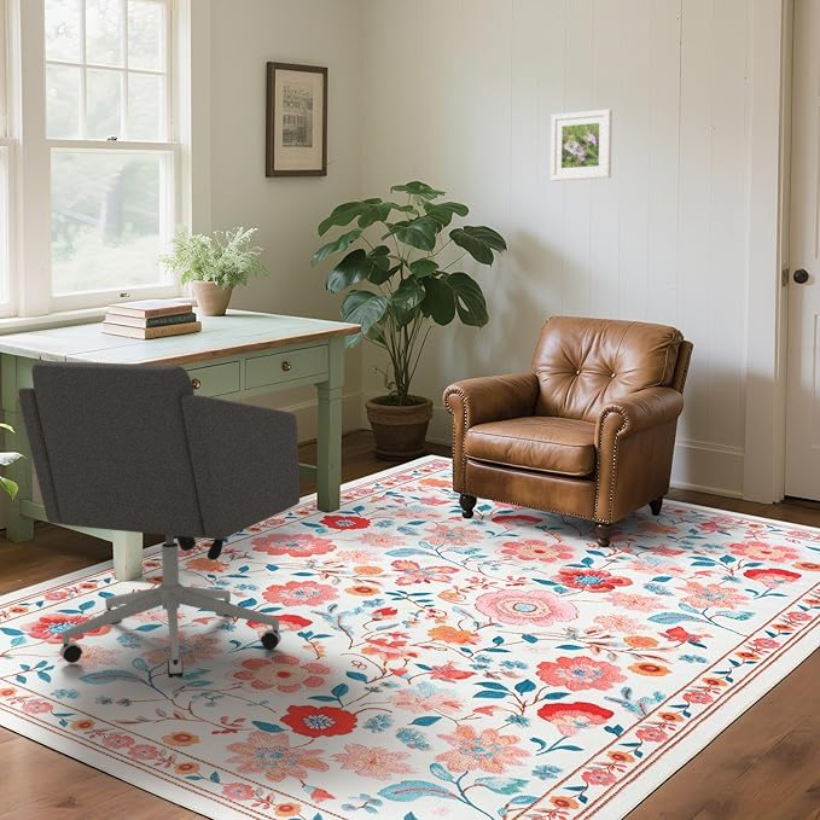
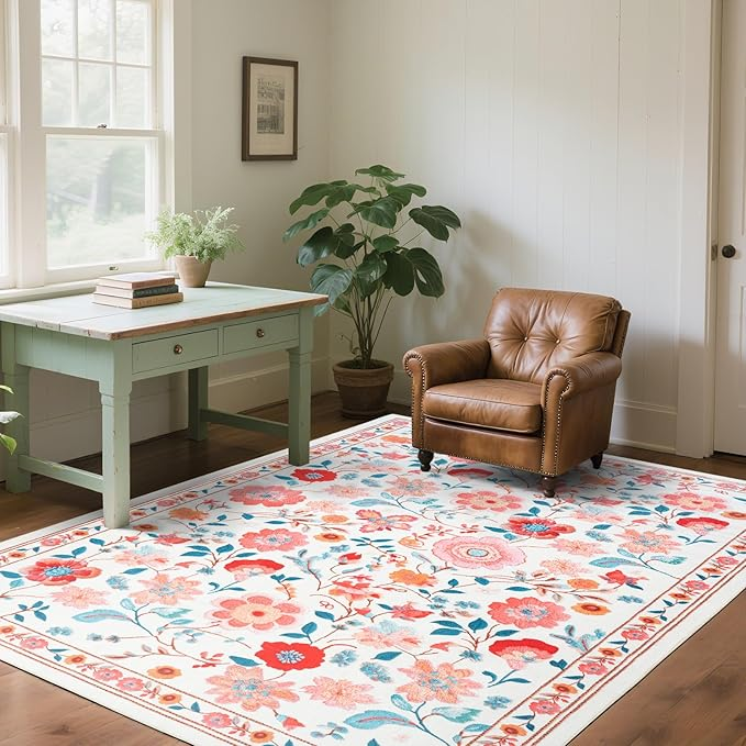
- office chair [17,360,301,679]
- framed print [549,109,613,182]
